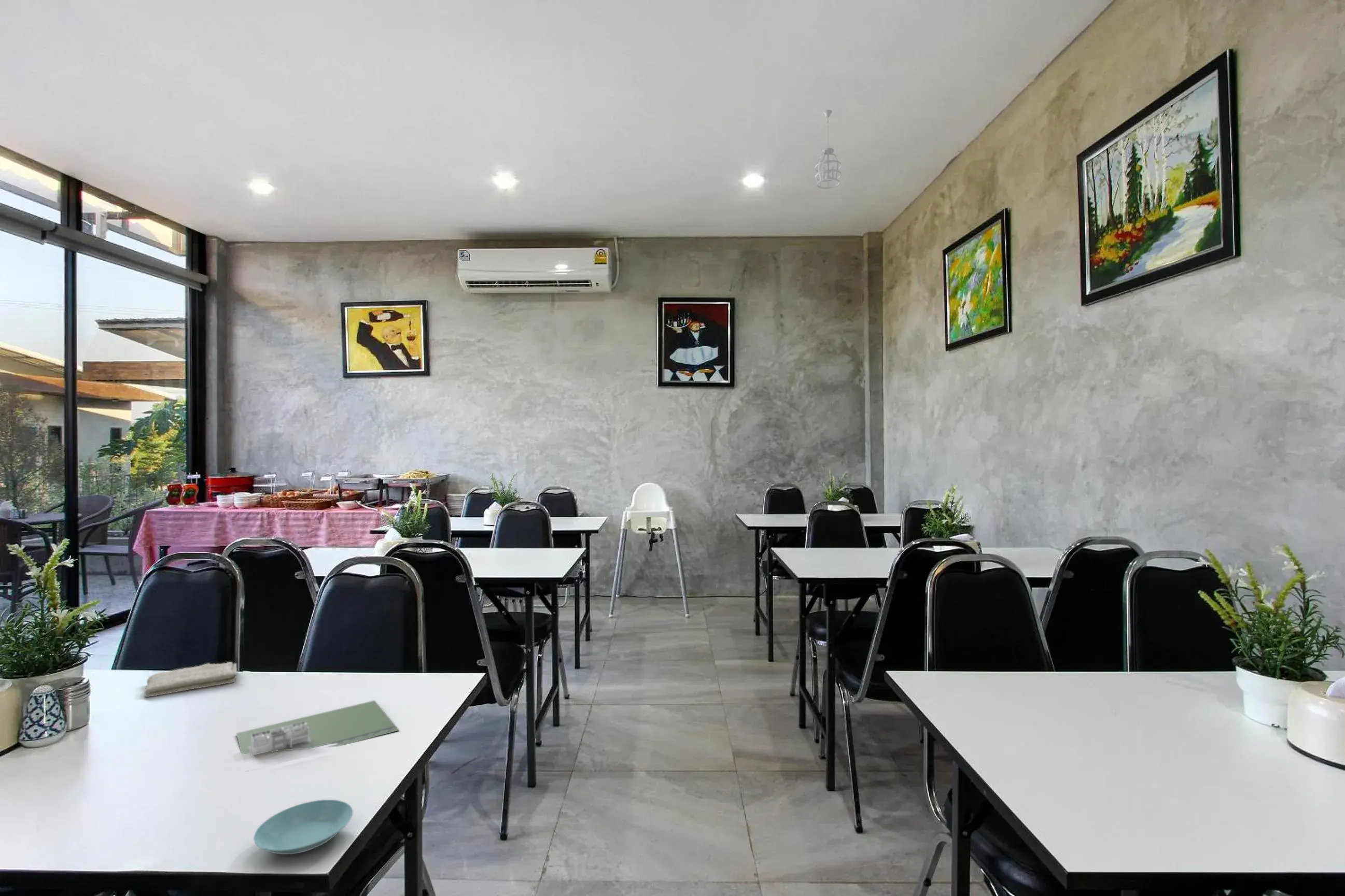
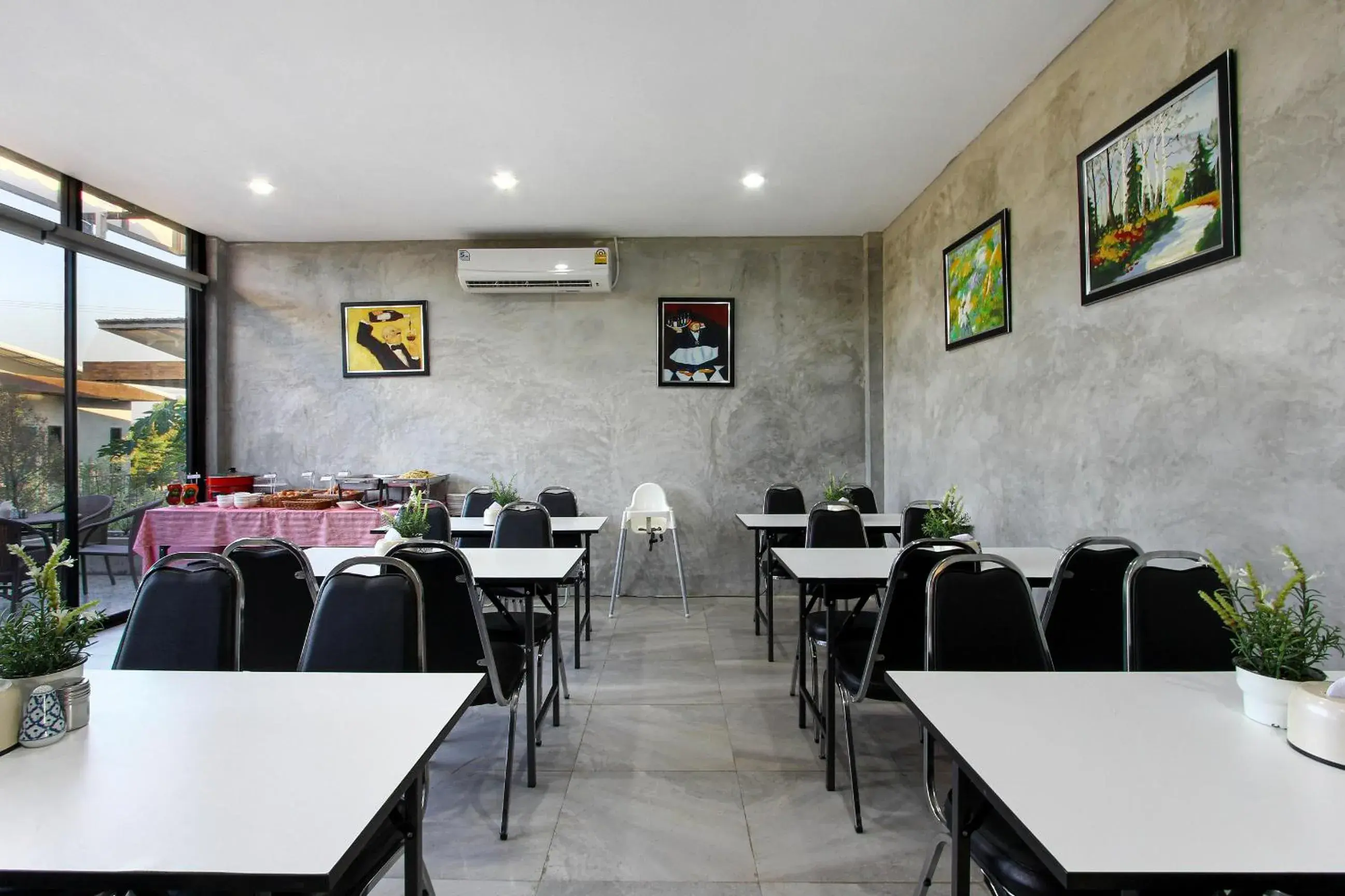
- washcloth [144,661,239,698]
- architectural model [236,700,399,772]
- pendant light [815,109,842,190]
- saucer [254,799,354,855]
